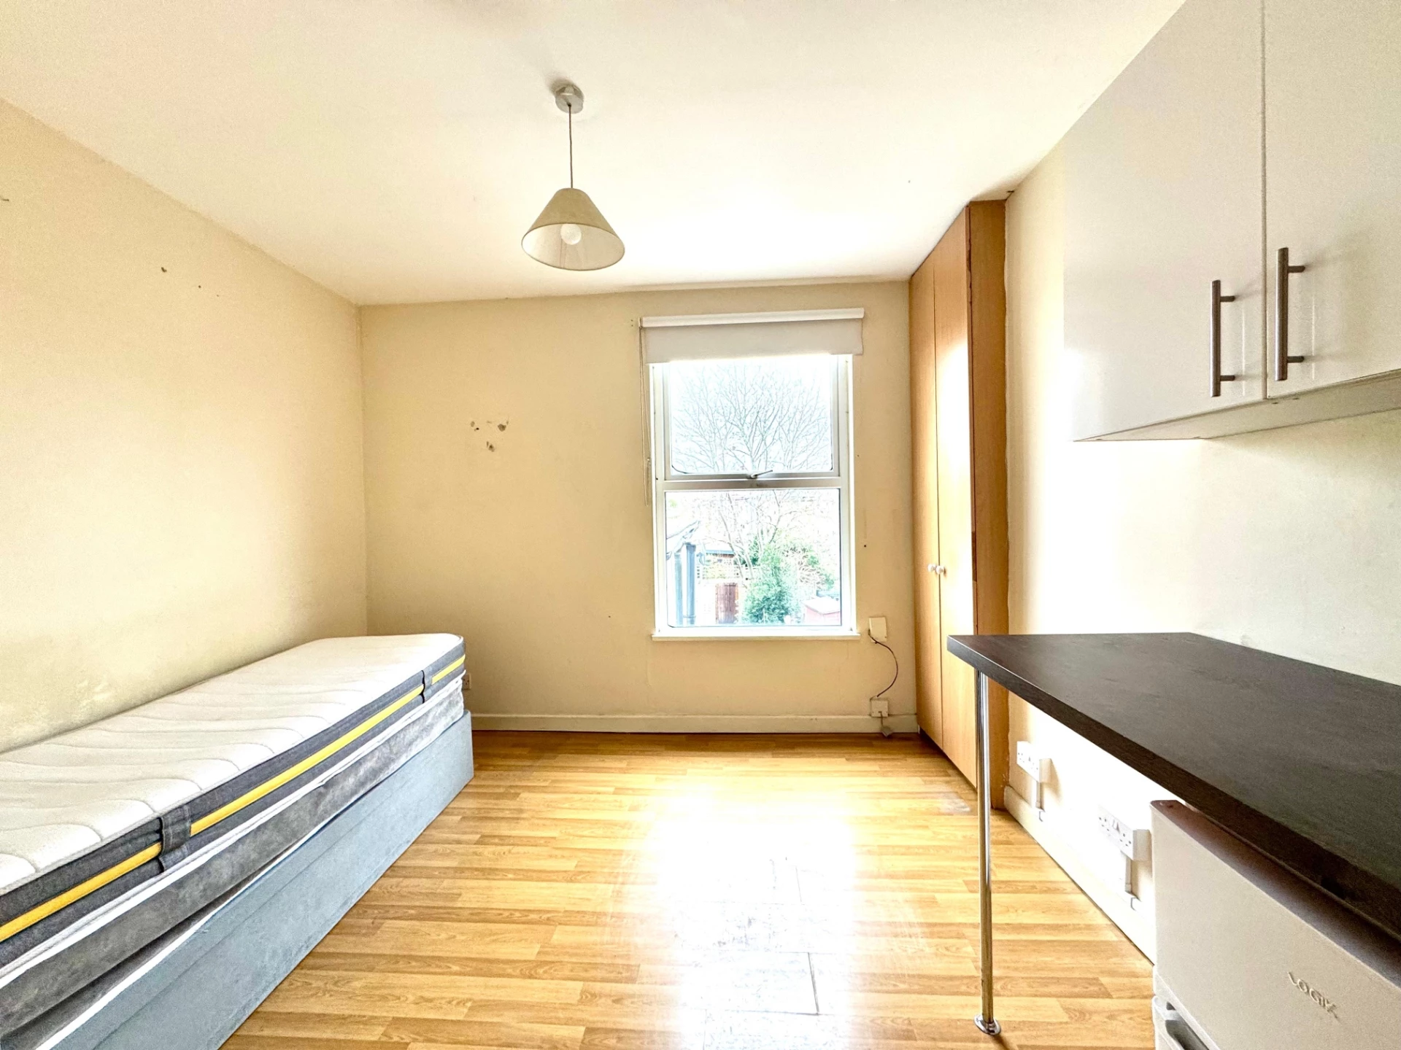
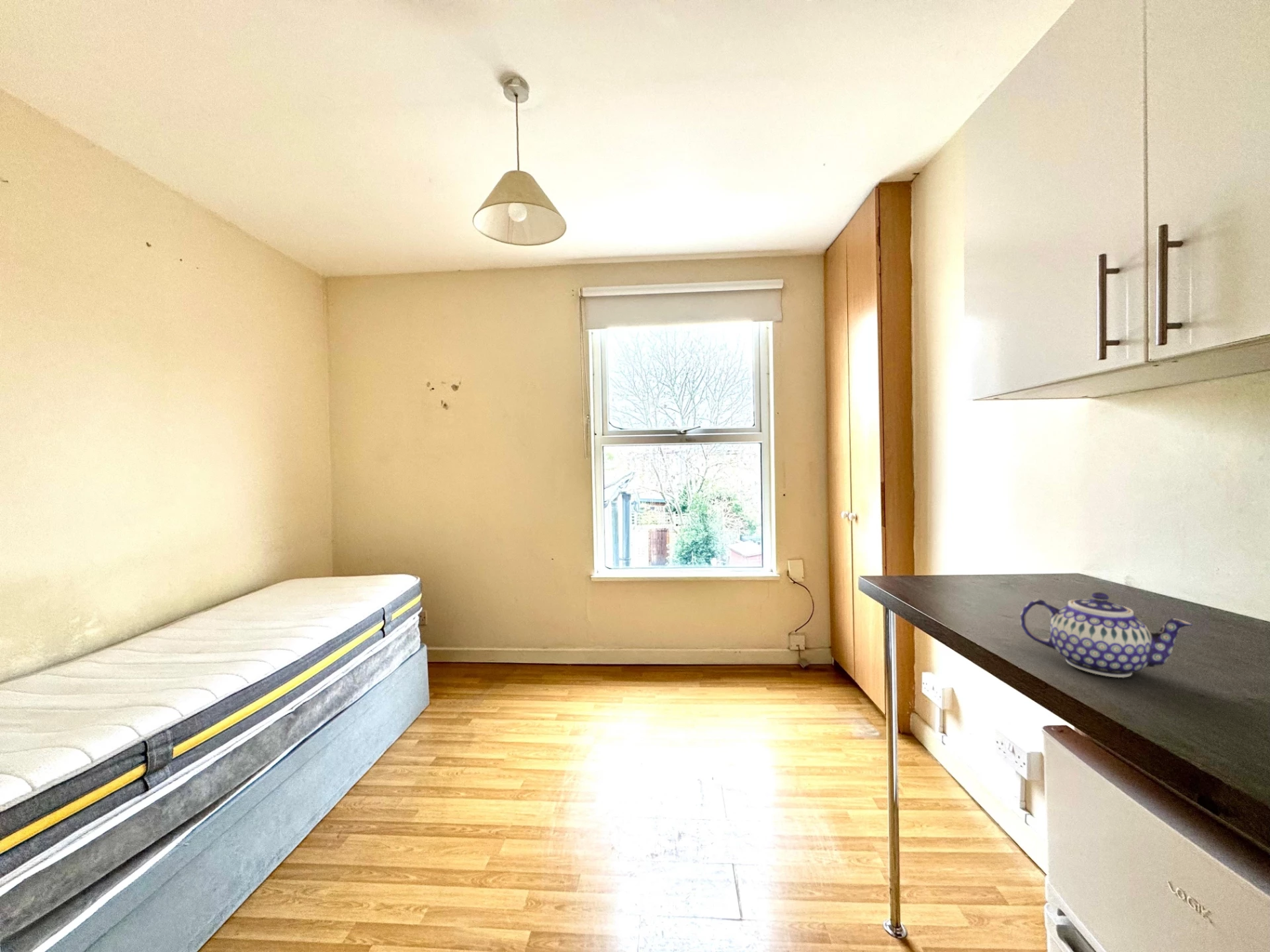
+ teapot [1020,592,1193,678]
